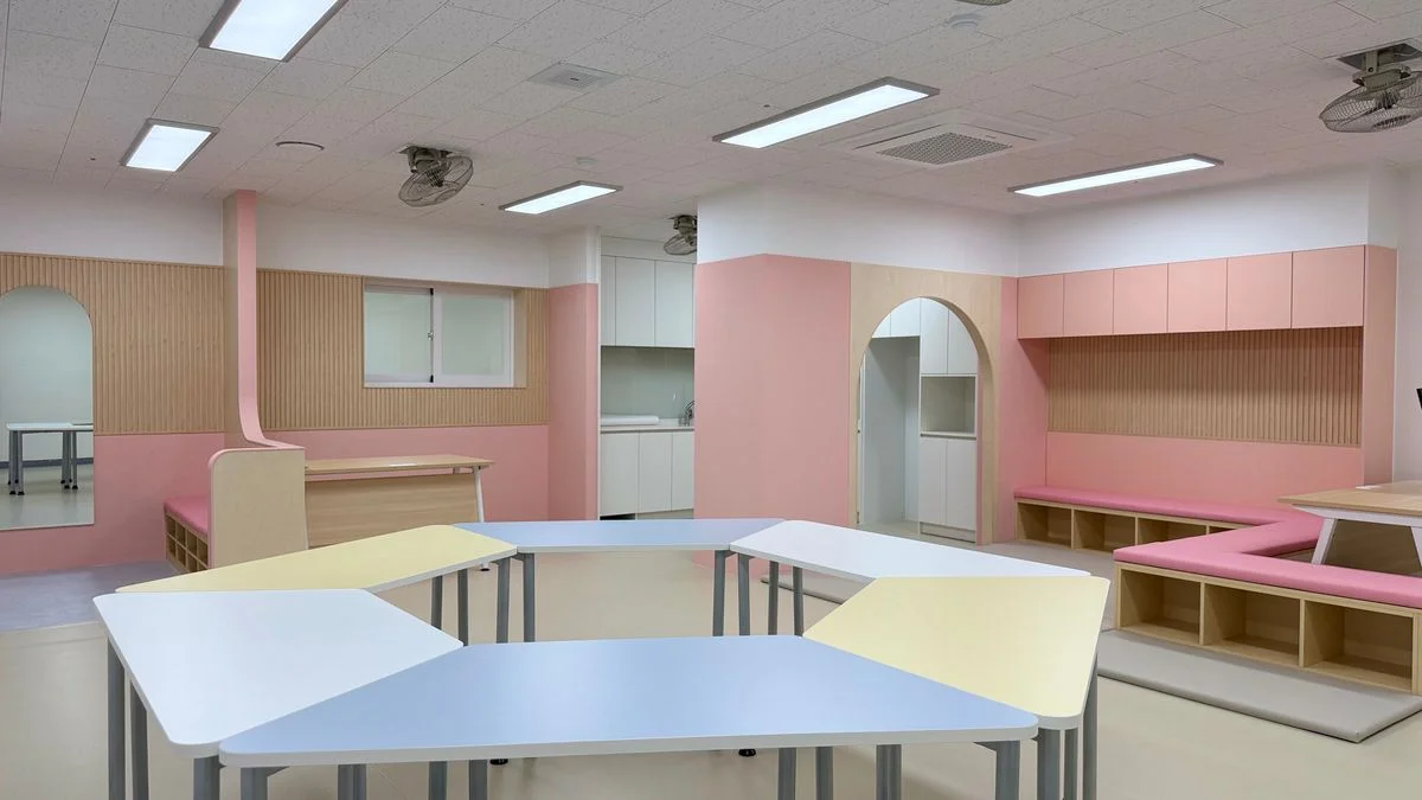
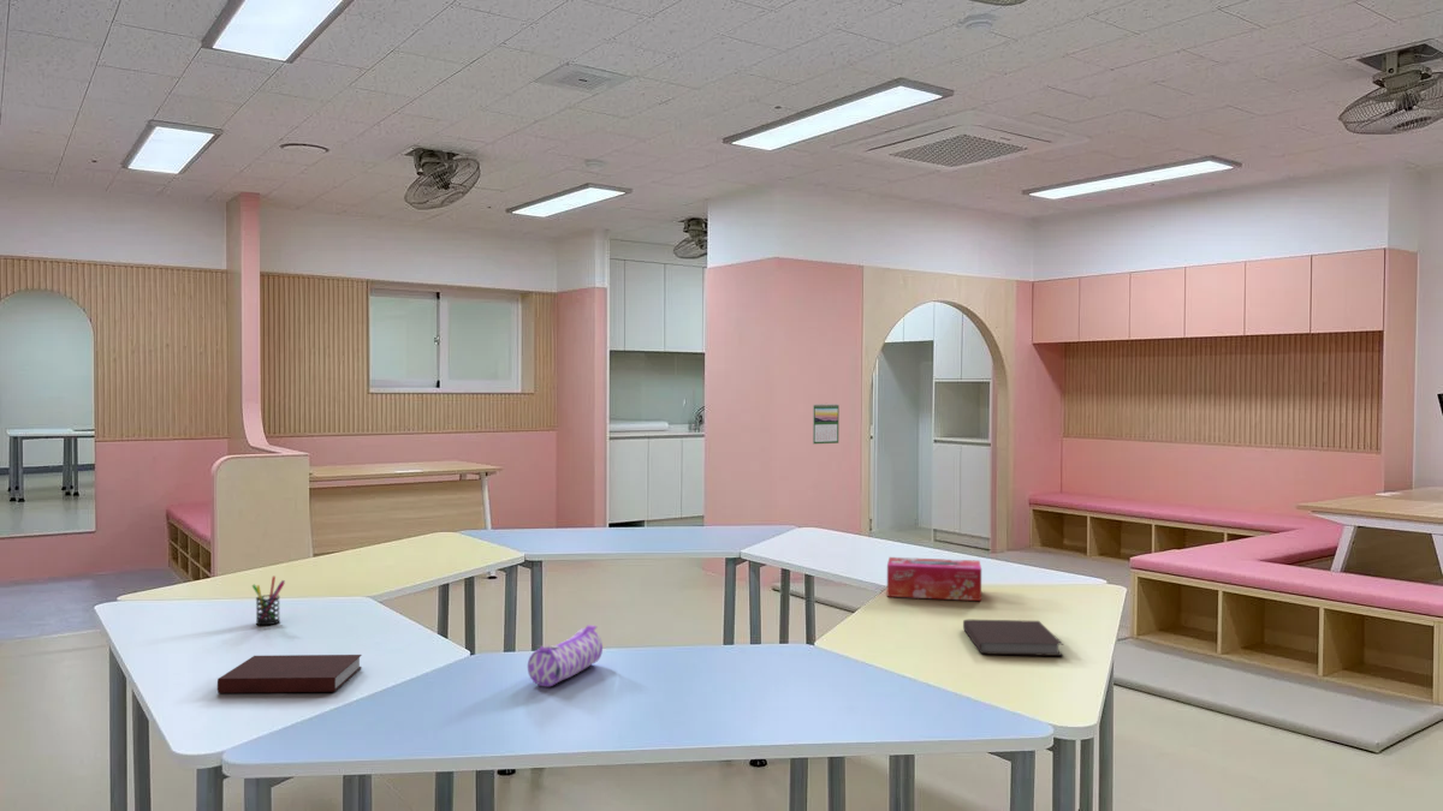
+ calendar [812,402,841,445]
+ tissue box [886,556,982,602]
+ pencil case [527,624,604,687]
+ notebook [216,654,363,694]
+ notebook [962,619,1064,657]
+ pen holder [251,576,286,626]
